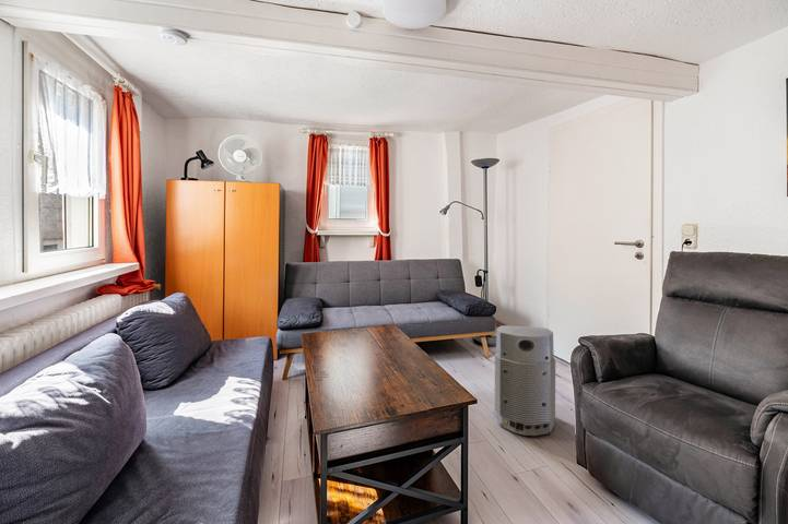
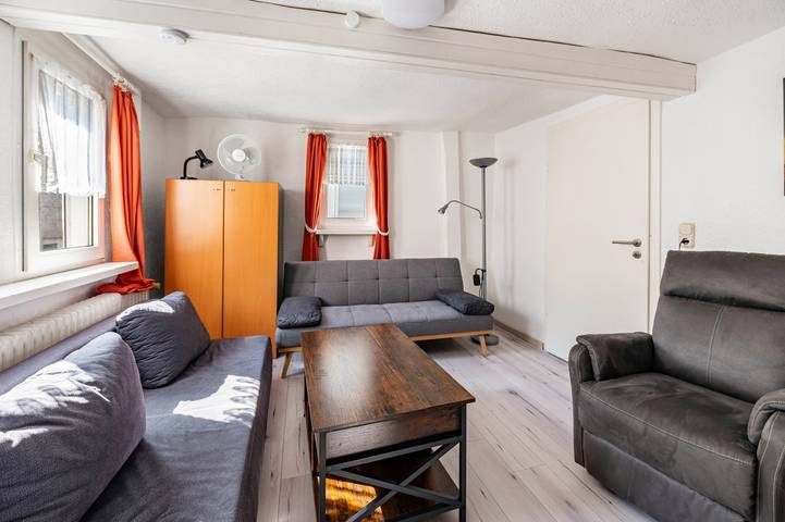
- air purifier [494,324,556,437]
